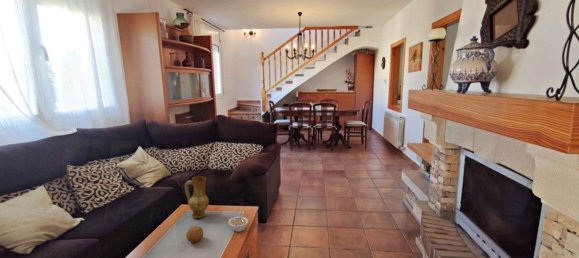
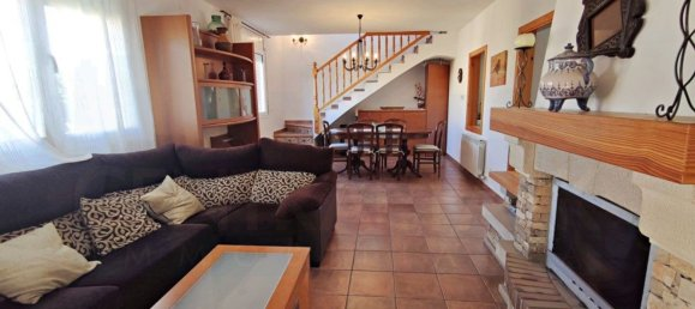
- legume [228,212,249,233]
- ceramic jug [184,175,210,219]
- fruit [185,225,204,243]
